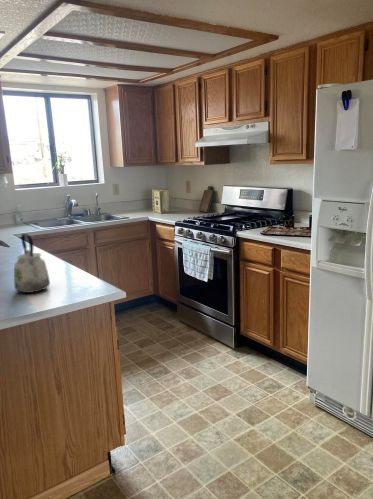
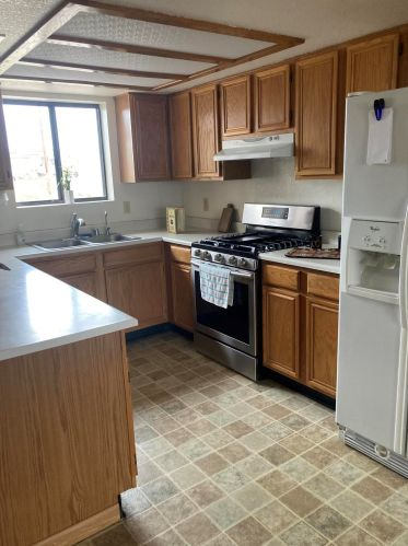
- kettle [13,233,51,294]
